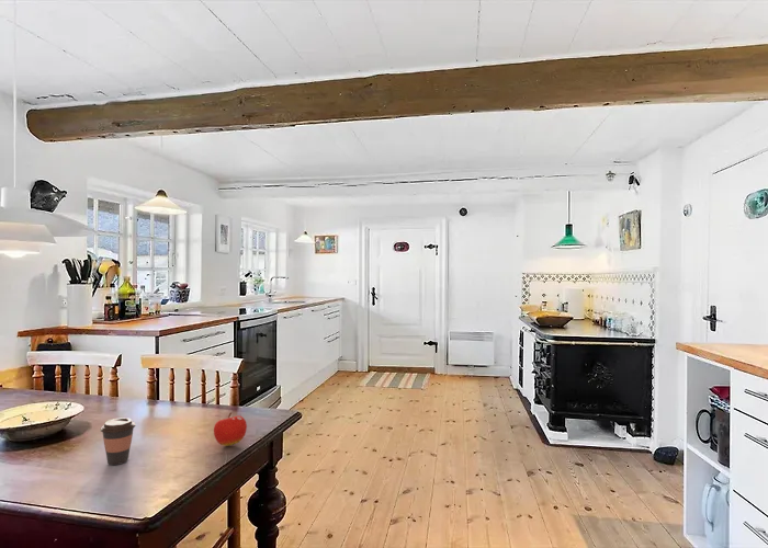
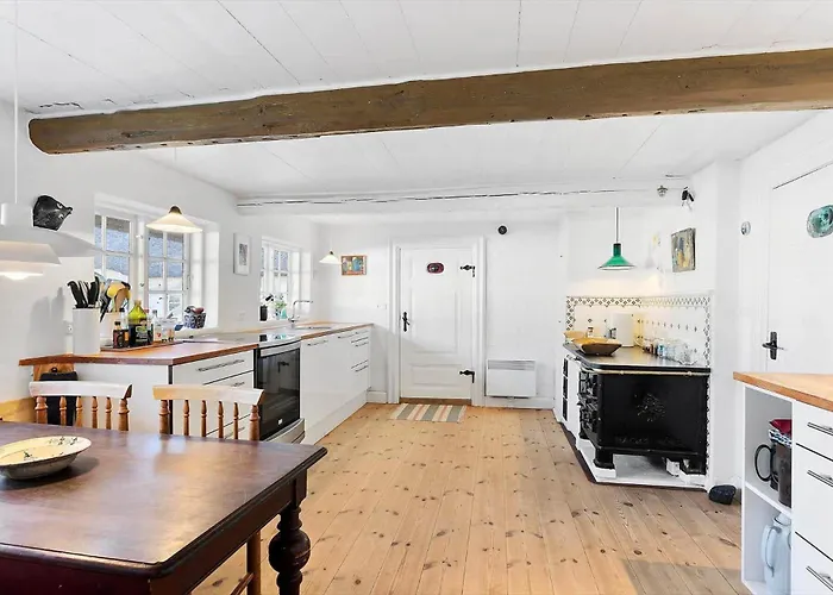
- coffee cup [99,416,137,466]
- fruit [213,411,248,447]
